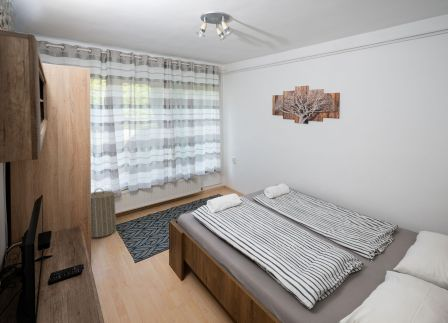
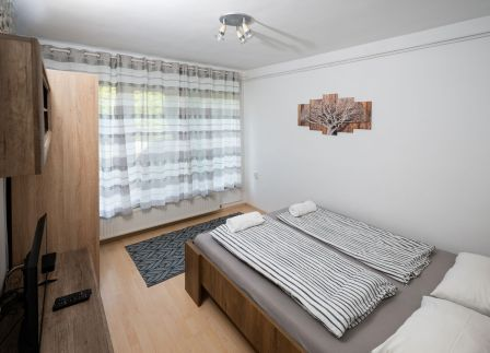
- laundry hamper [90,187,119,238]
